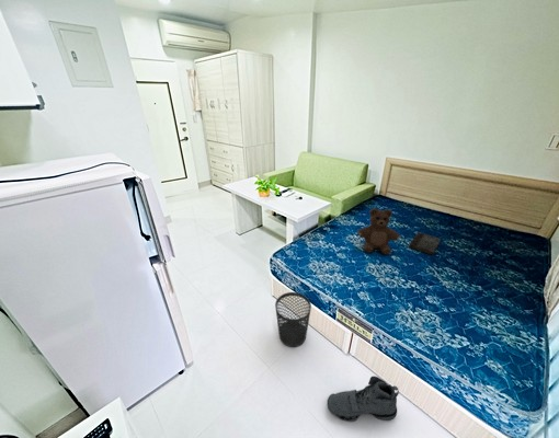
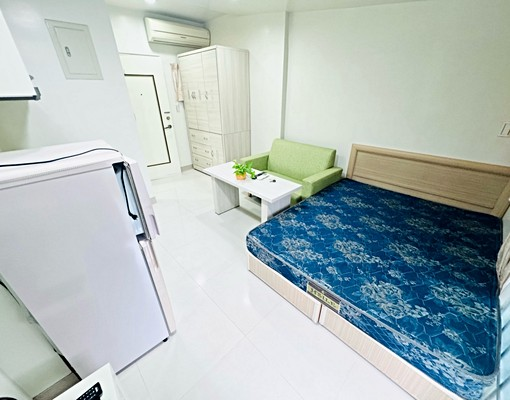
- sneaker [326,376,400,423]
- teddy bear [355,207,402,256]
- wastebasket [274,291,312,348]
- book [408,231,442,256]
